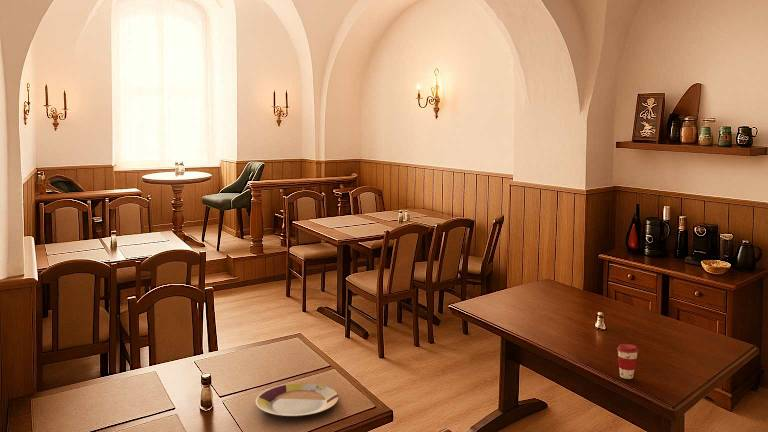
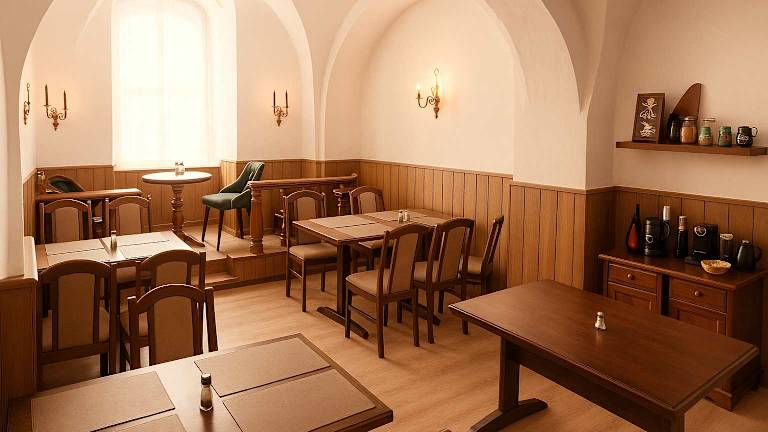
- plate [255,382,339,419]
- coffee cup [616,343,639,380]
